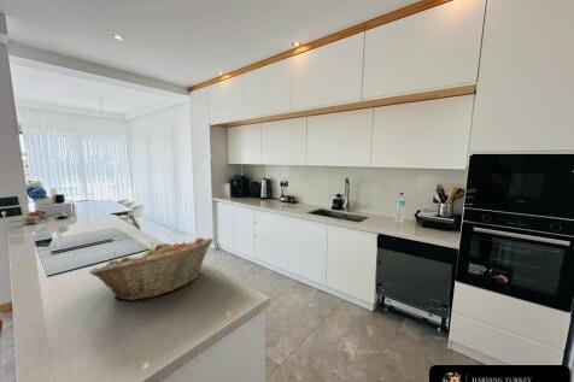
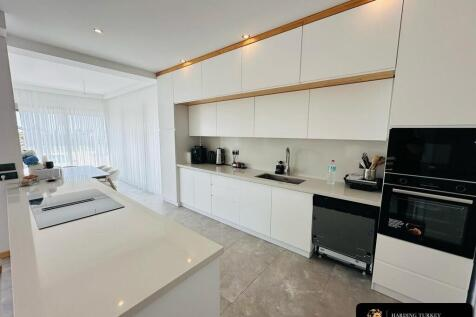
- fruit basket [88,236,215,301]
